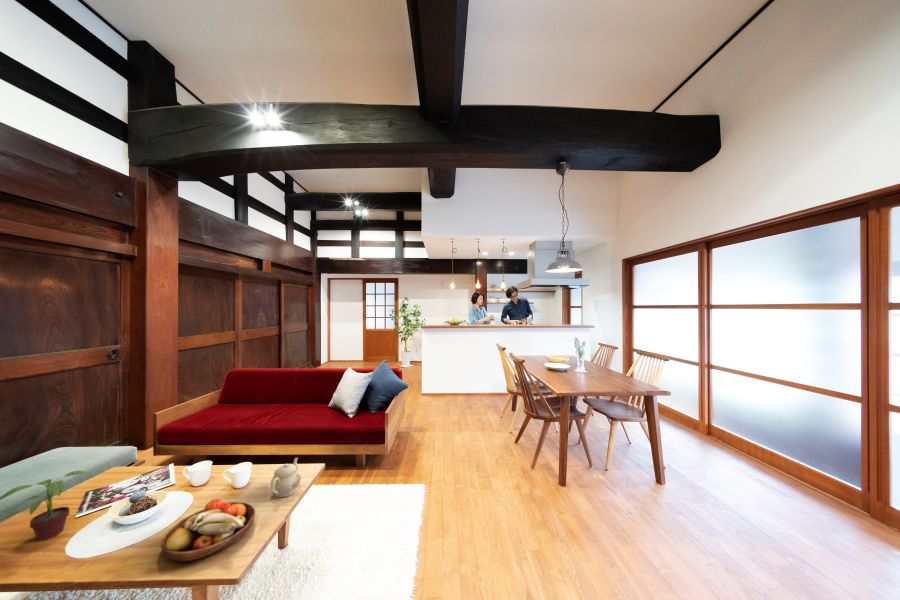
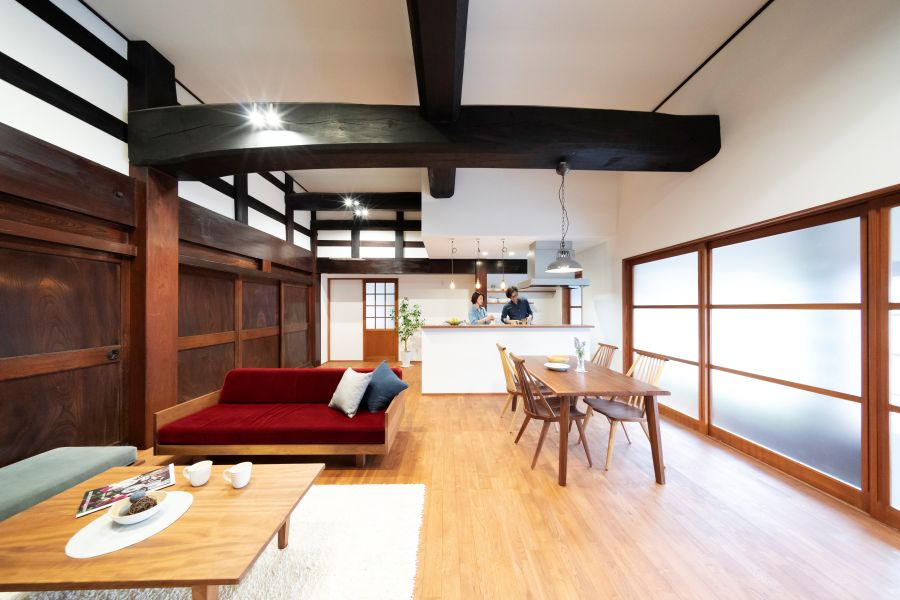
- teapot [269,457,302,498]
- potted plant [0,470,96,542]
- fruit bowl [160,498,256,562]
